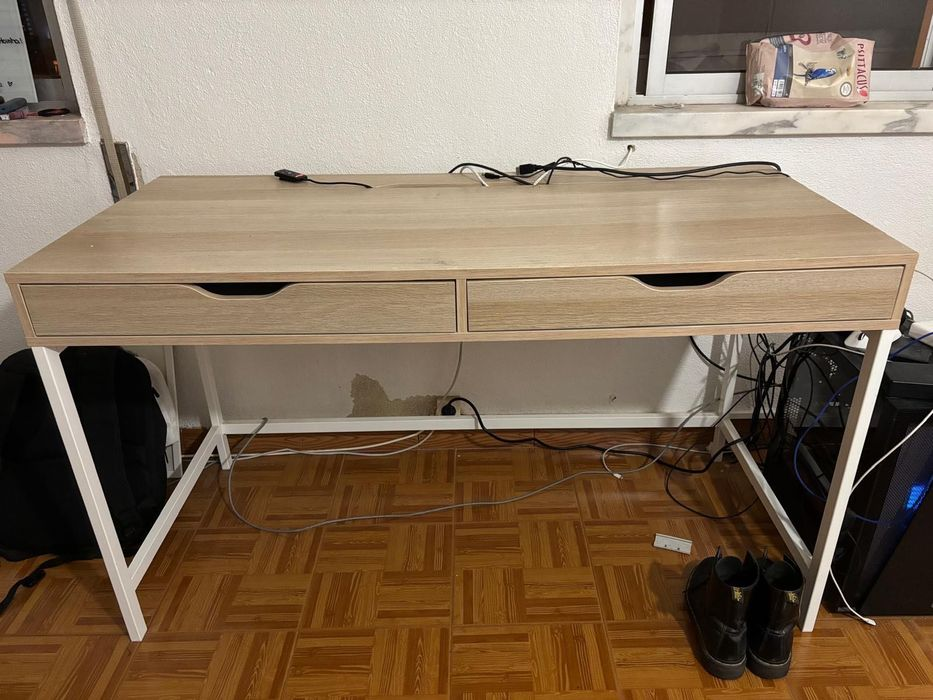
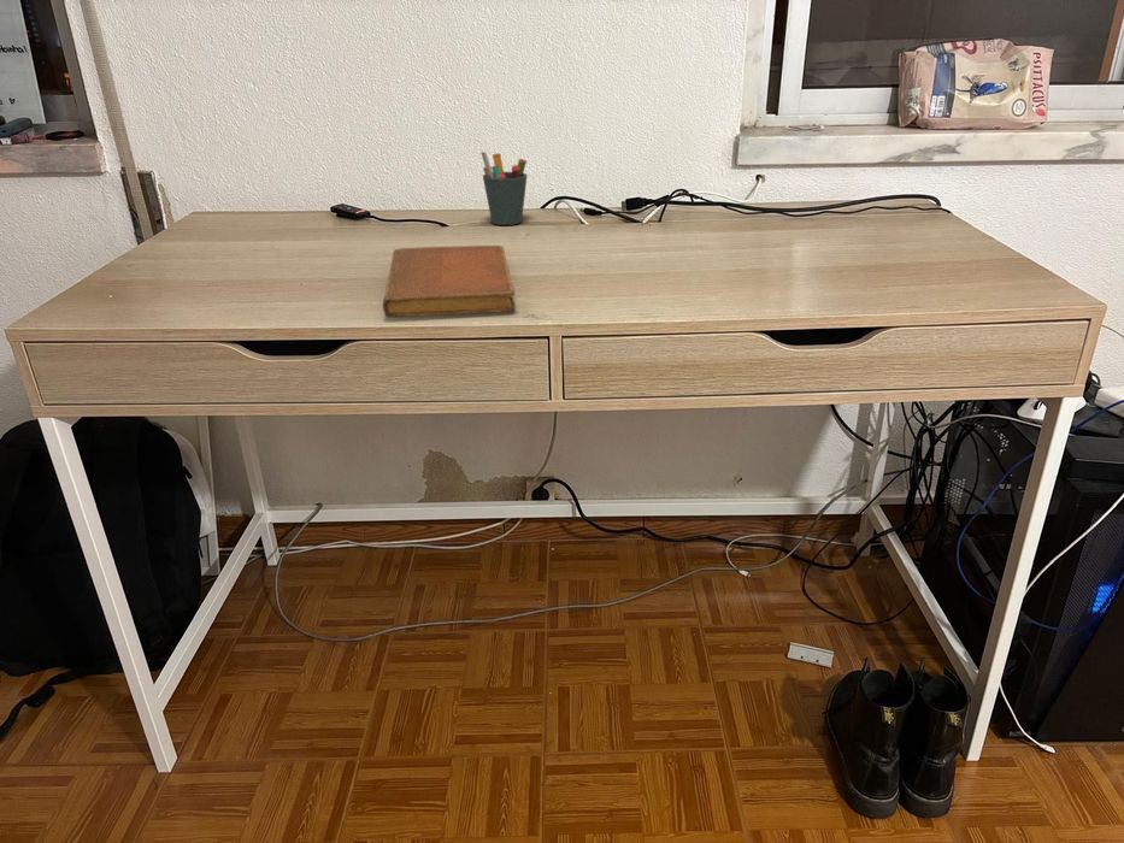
+ notebook [382,244,516,318]
+ pen holder [479,151,528,226]
